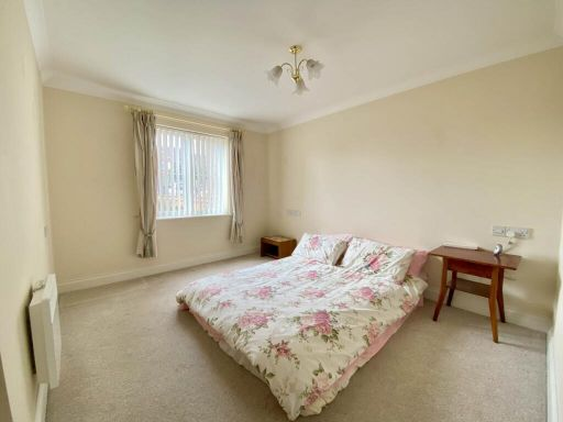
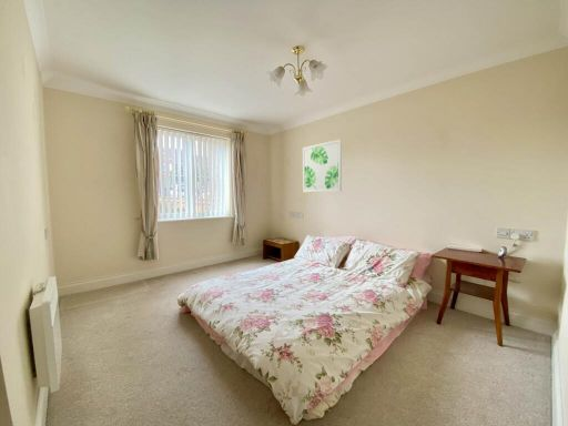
+ wall art [302,139,343,193]
